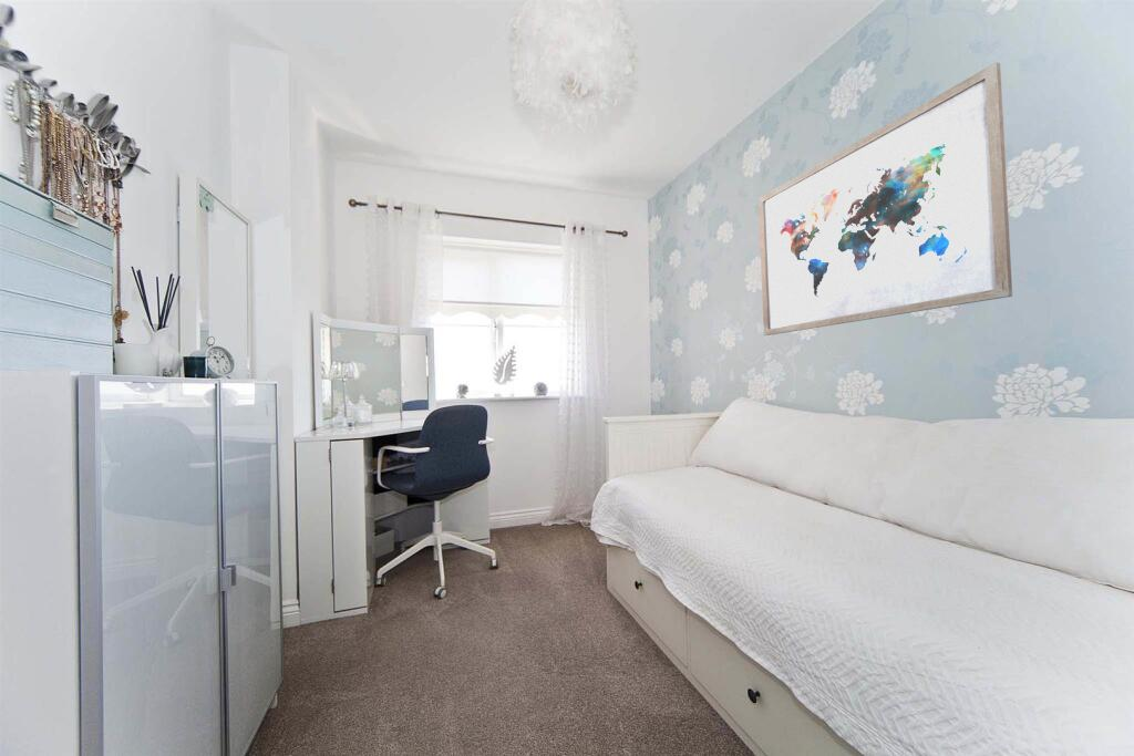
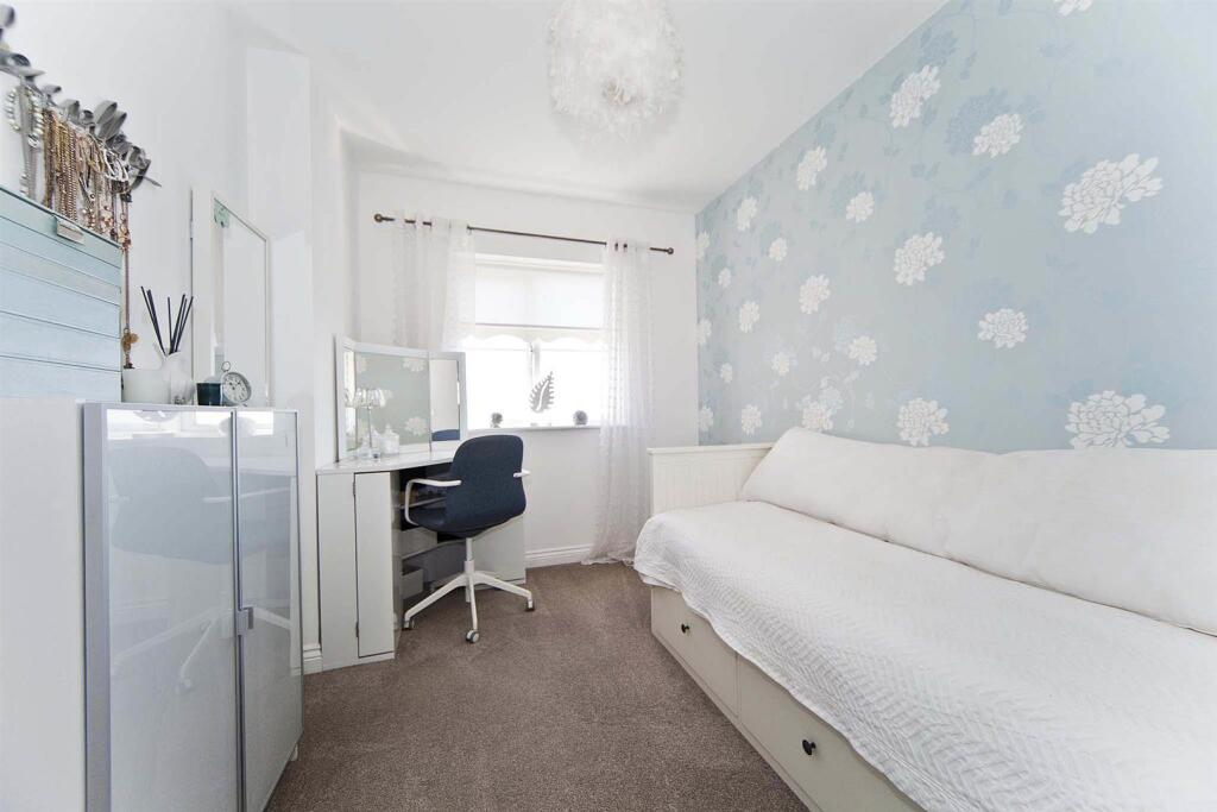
- wall art [757,61,1013,336]
